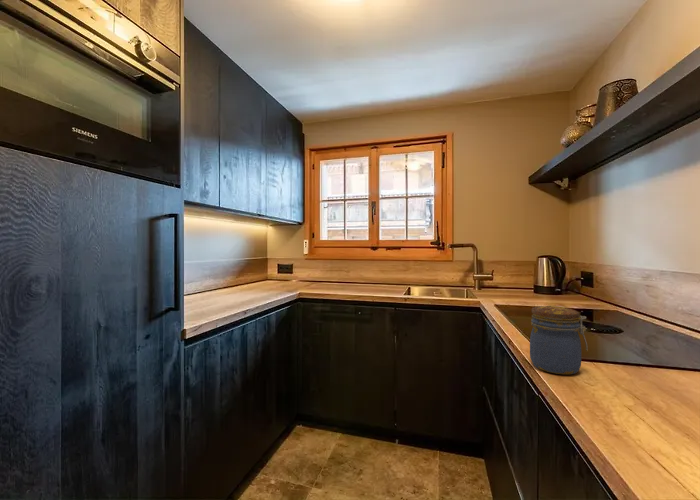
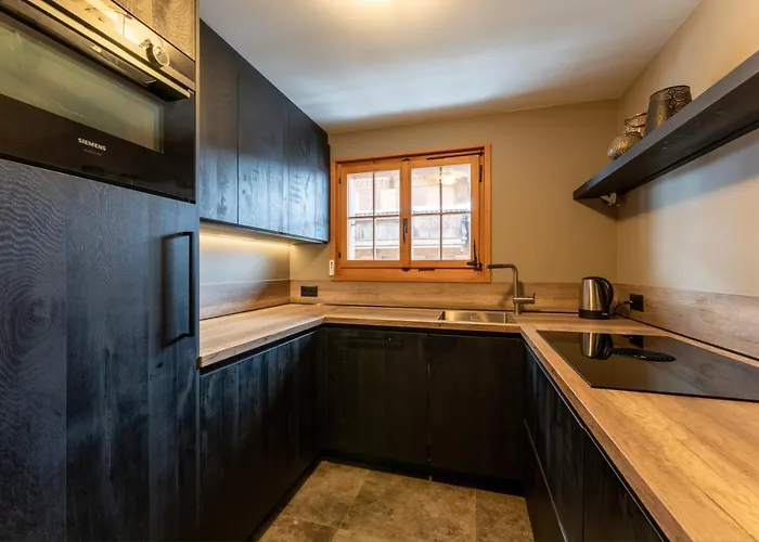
- jar [529,305,589,375]
